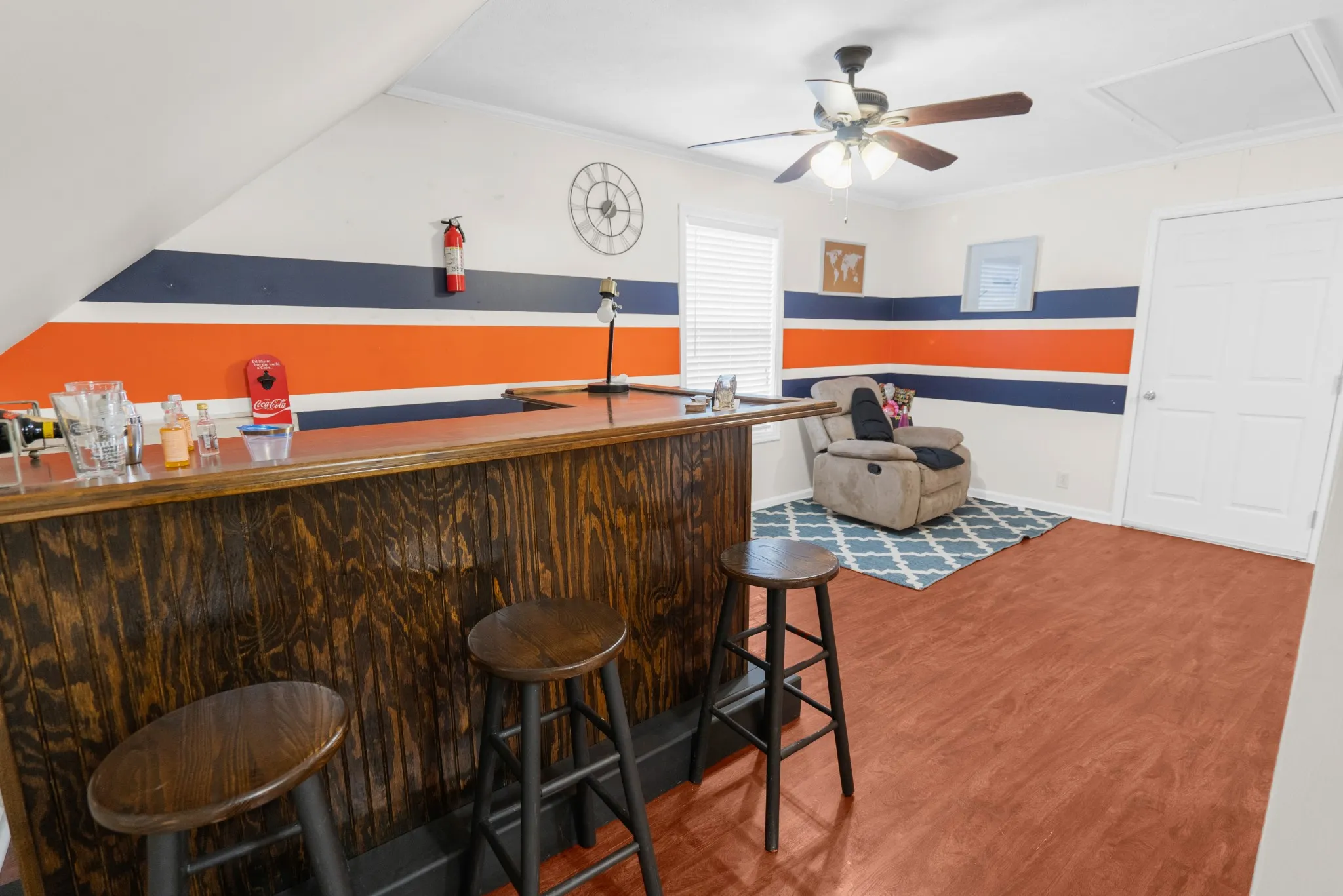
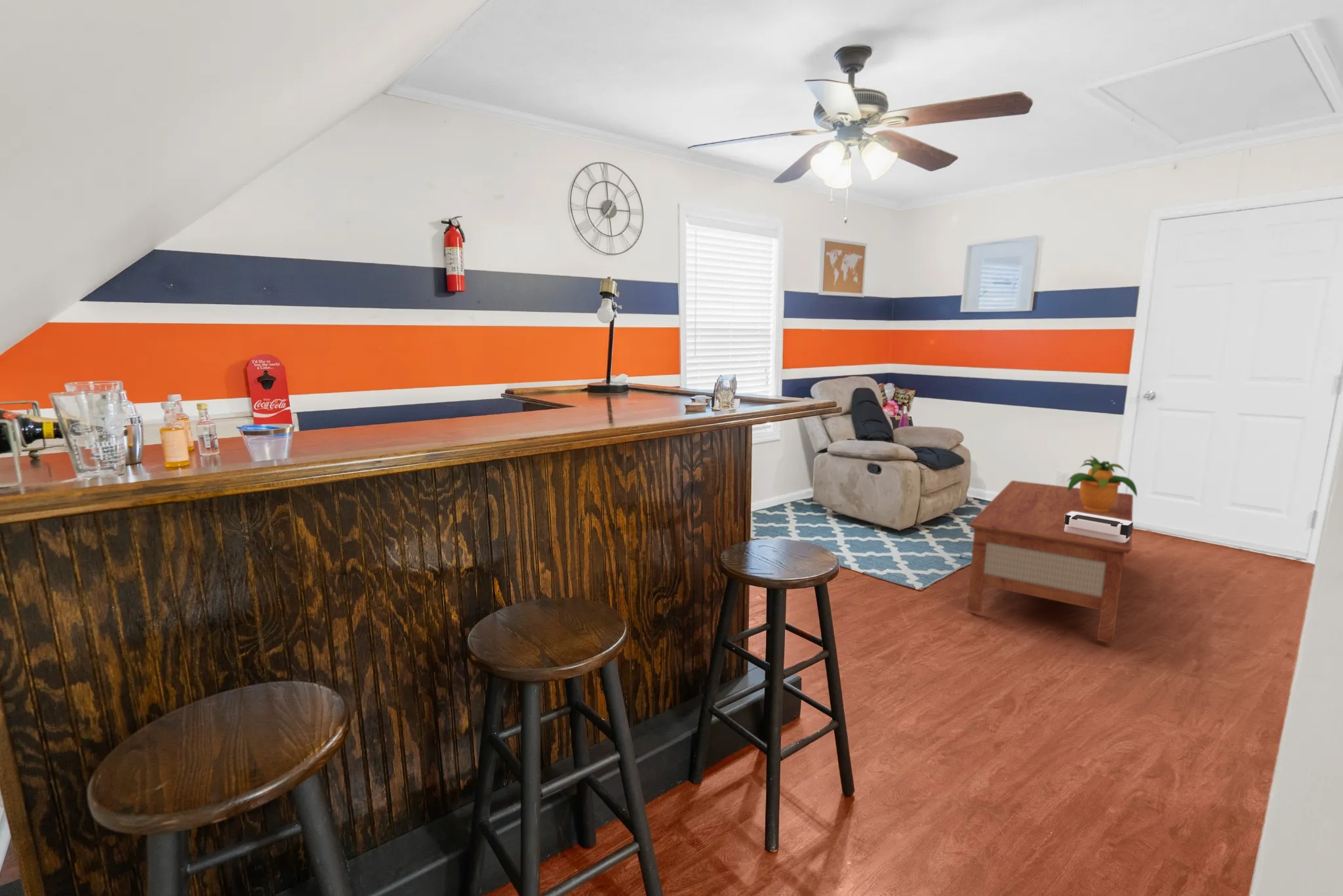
+ coffee table [967,480,1134,644]
+ tissue box [1064,511,1134,543]
+ potted plant [1066,455,1138,512]
